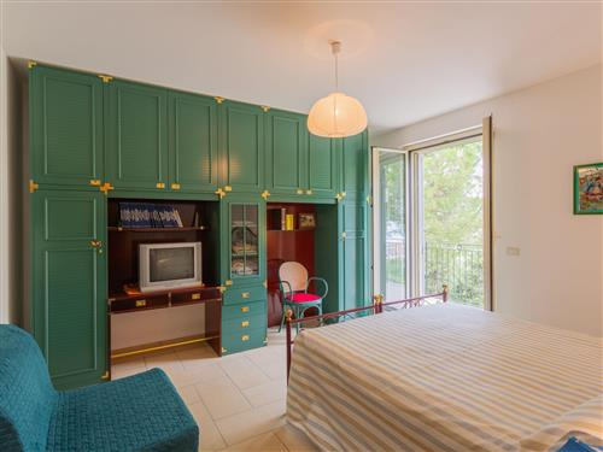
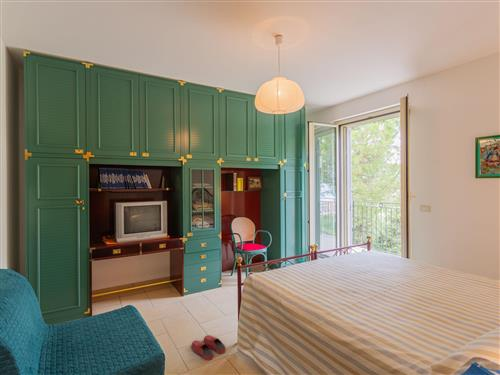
+ slippers [191,334,226,361]
